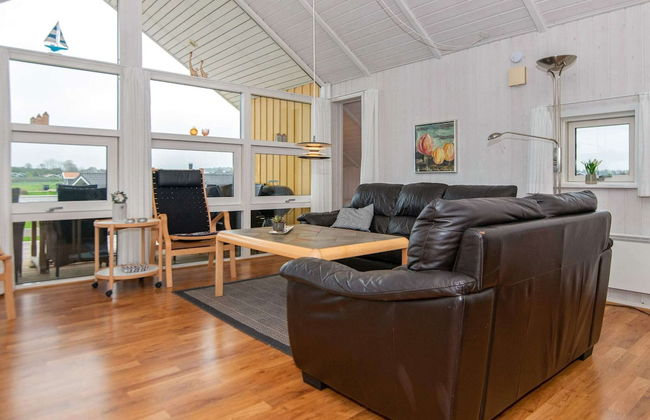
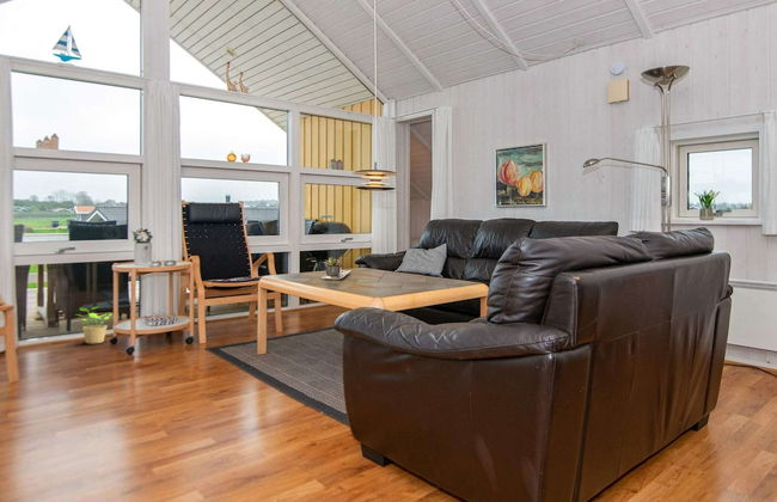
+ potted plant [75,305,114,344]
